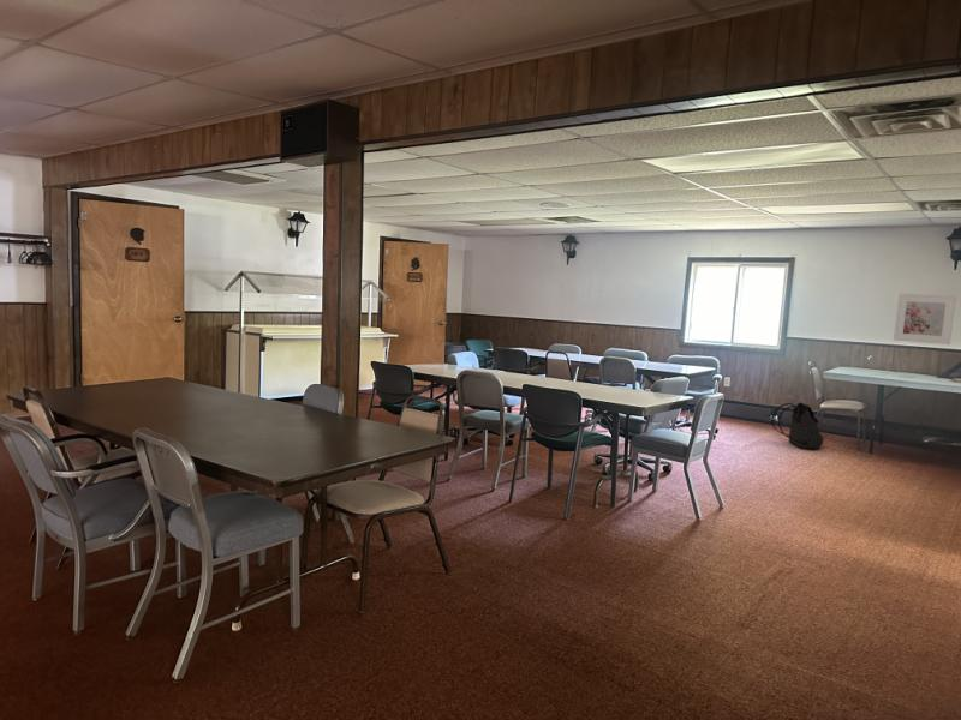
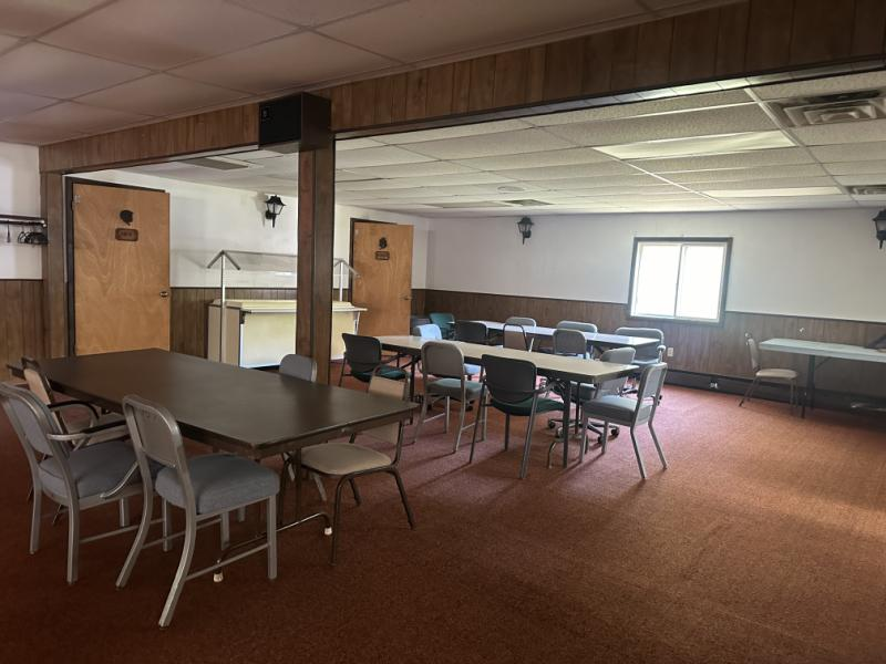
- backpack [770,401,825,450]
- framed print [893,293,957,346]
